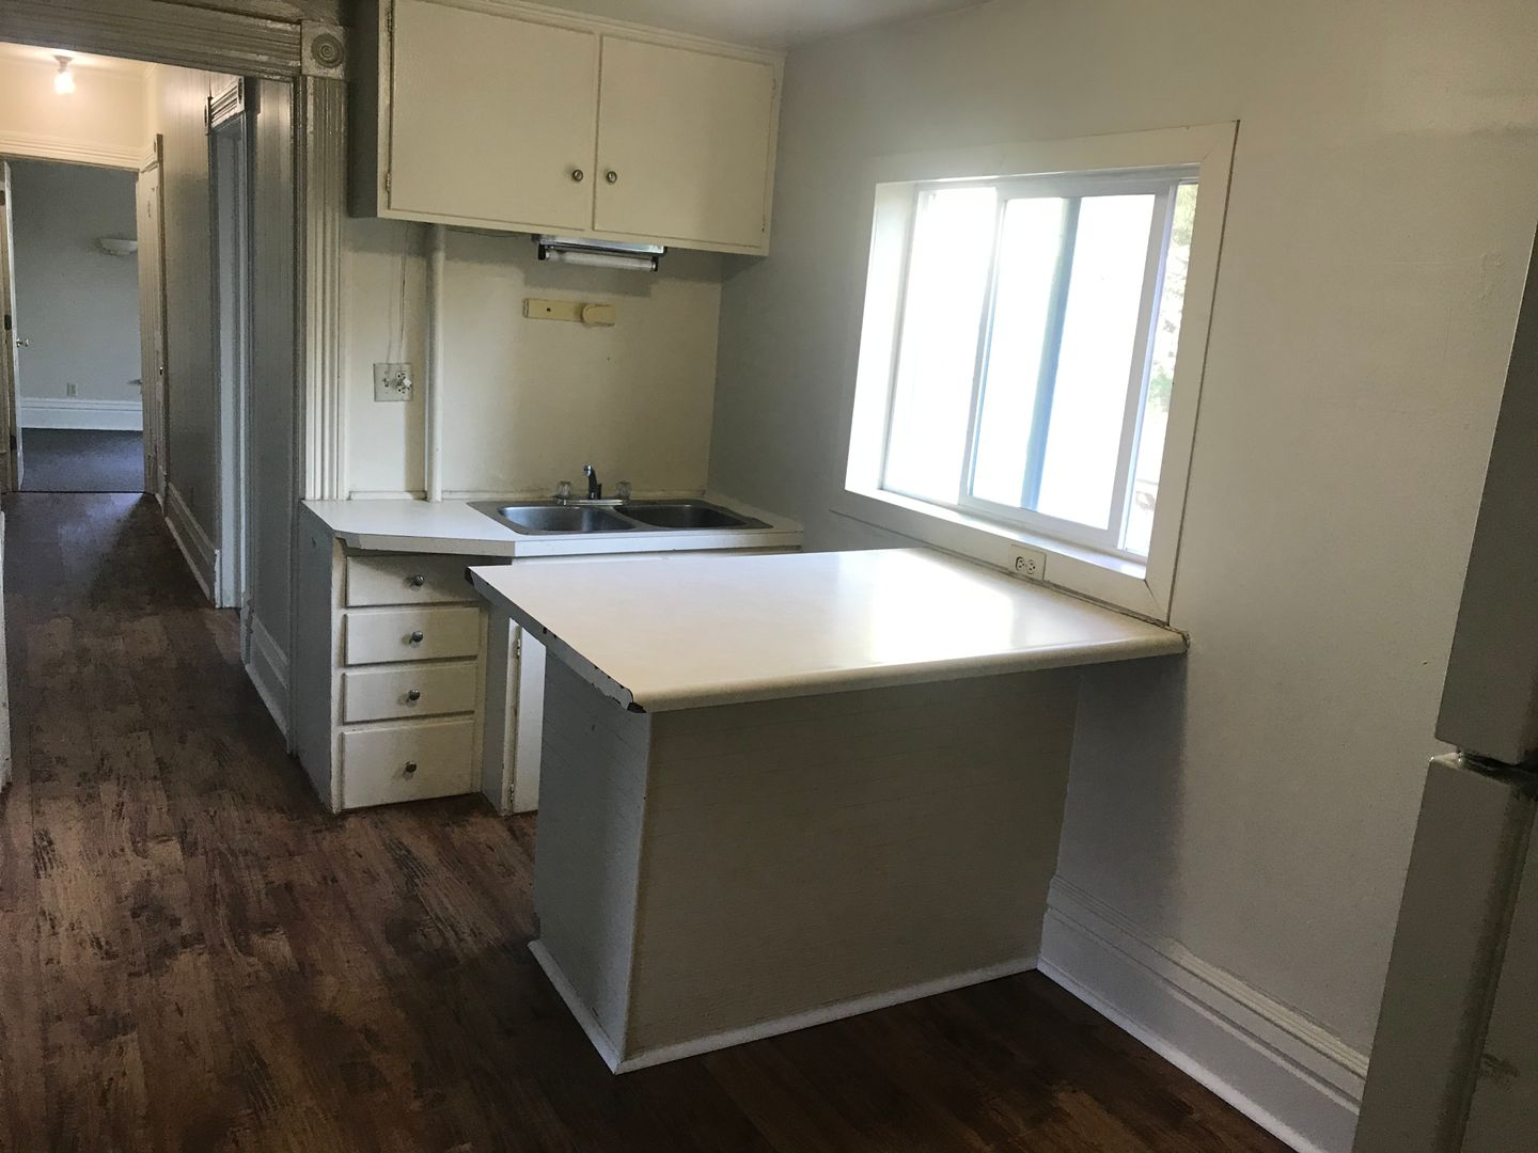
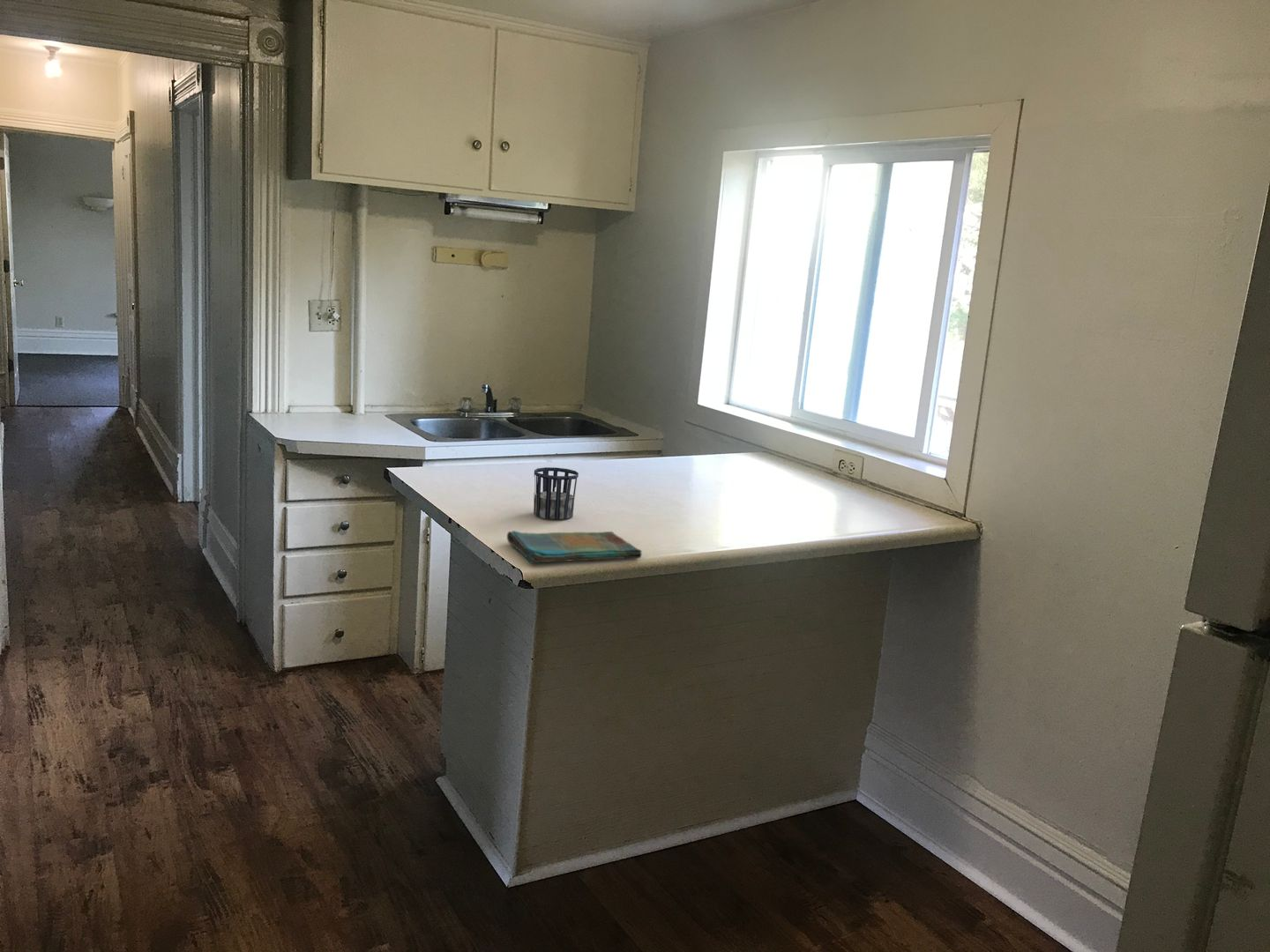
+ dish towel [506,530,643,563]
+ cup [533,466,579,520]
